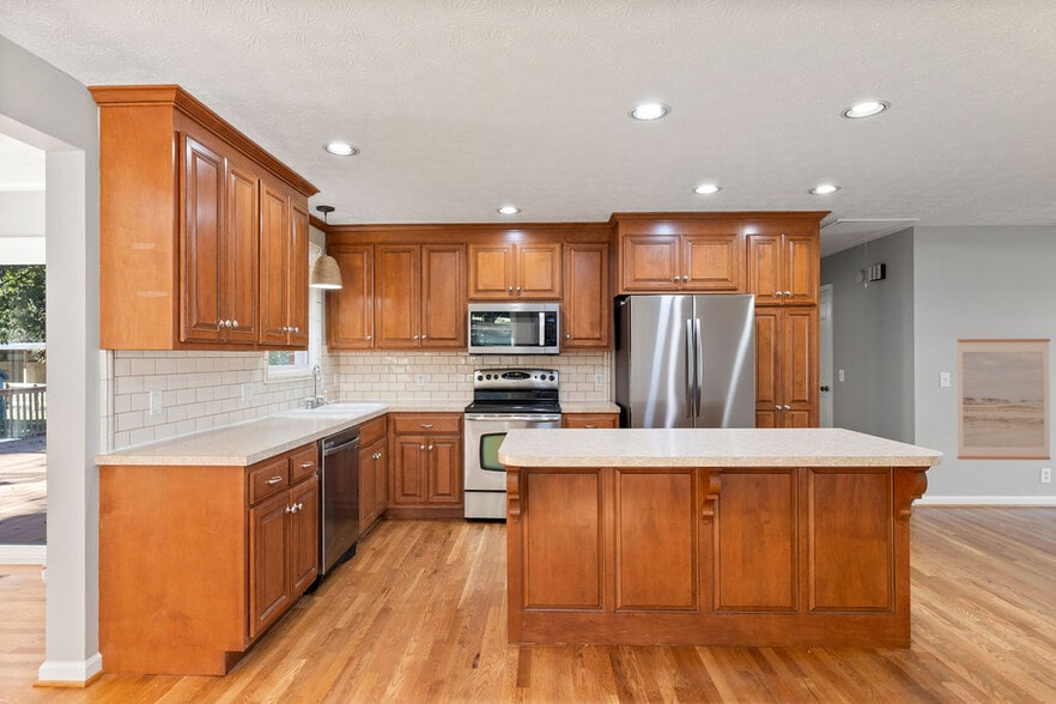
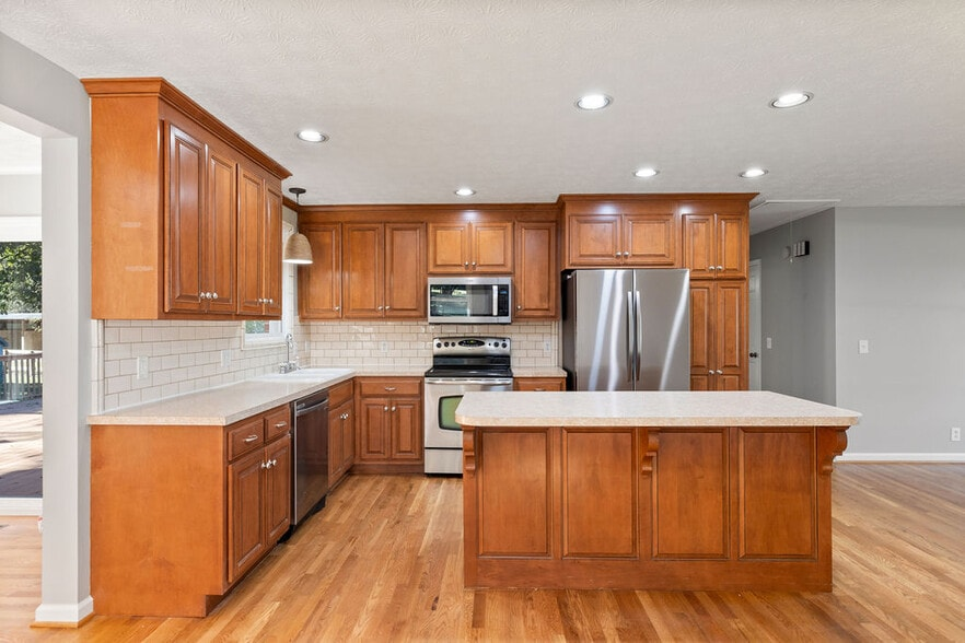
- wall art [955,338,1051,461]
